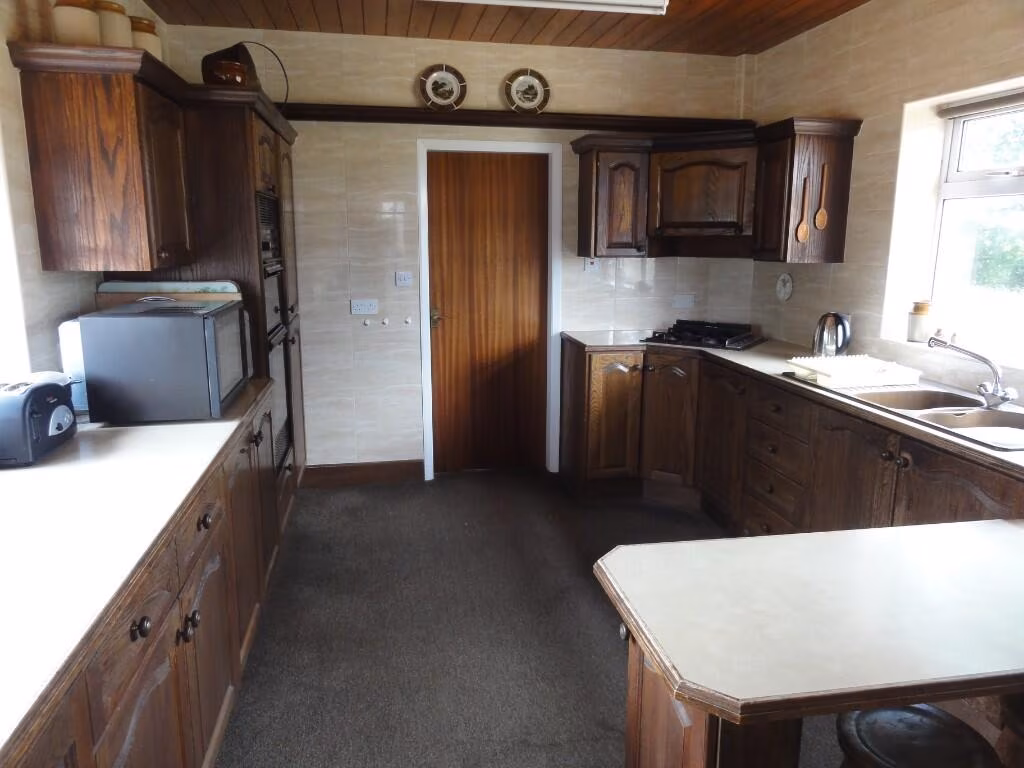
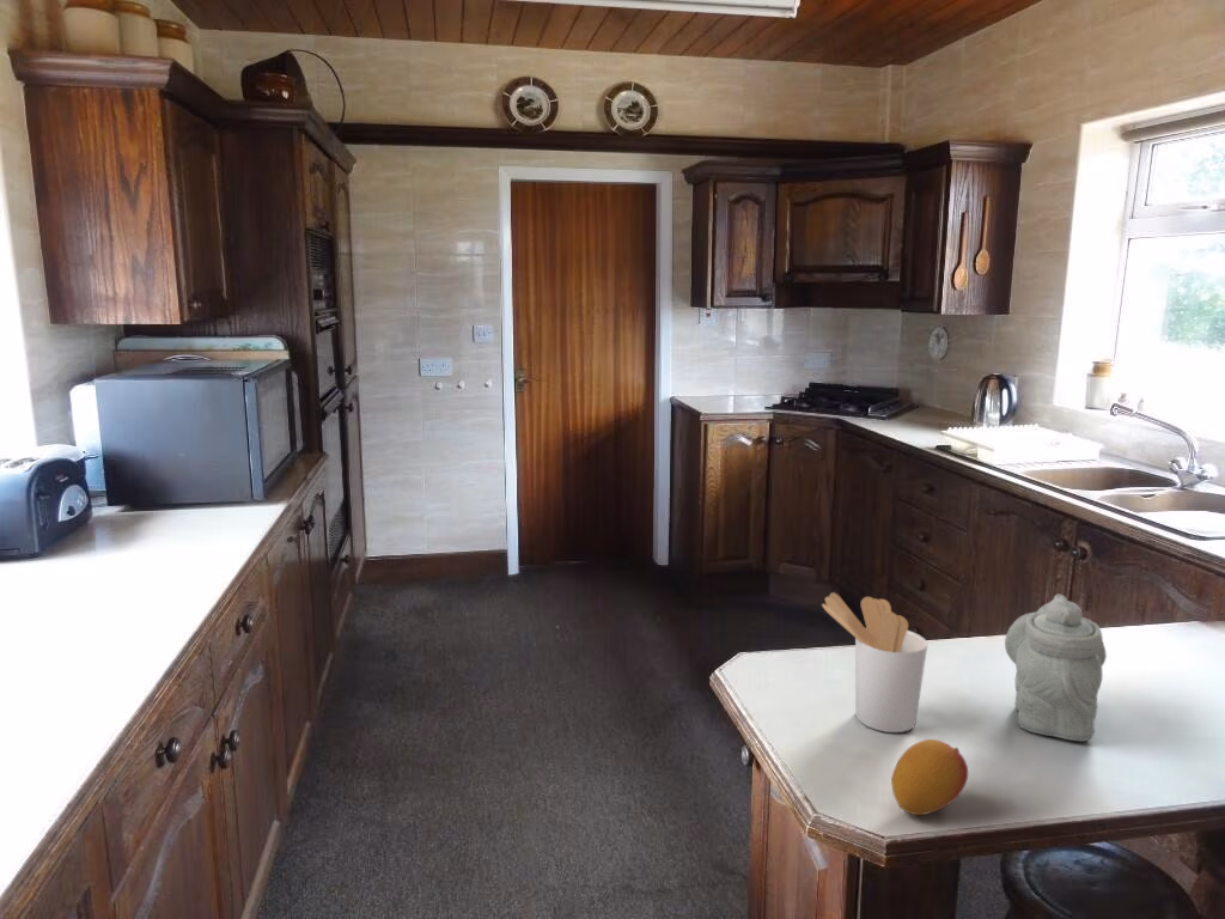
+ teapot [1004,594,1108,742]
+ utensil holder [821,591,928,734]
+ fruit [890,738,969,816]
